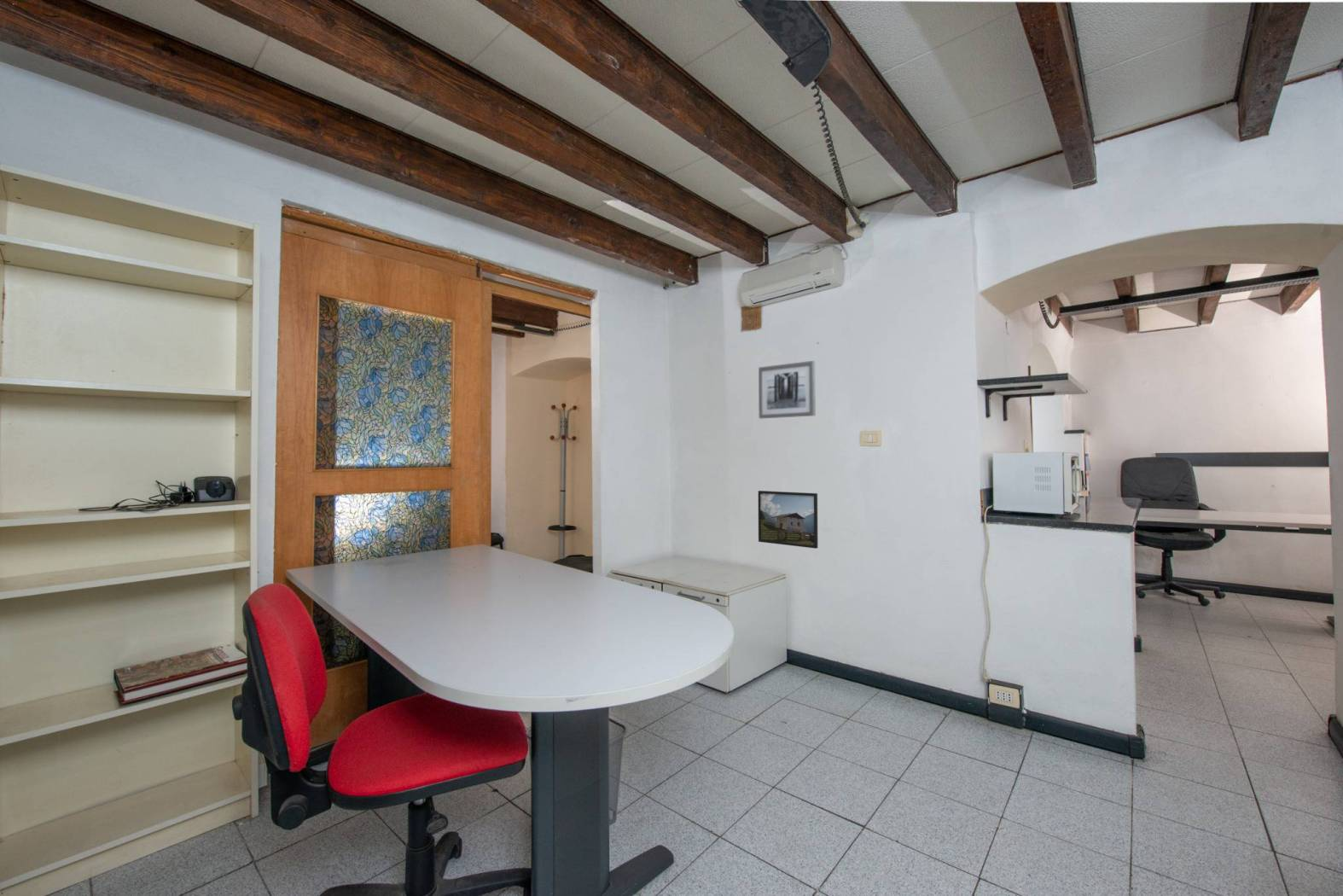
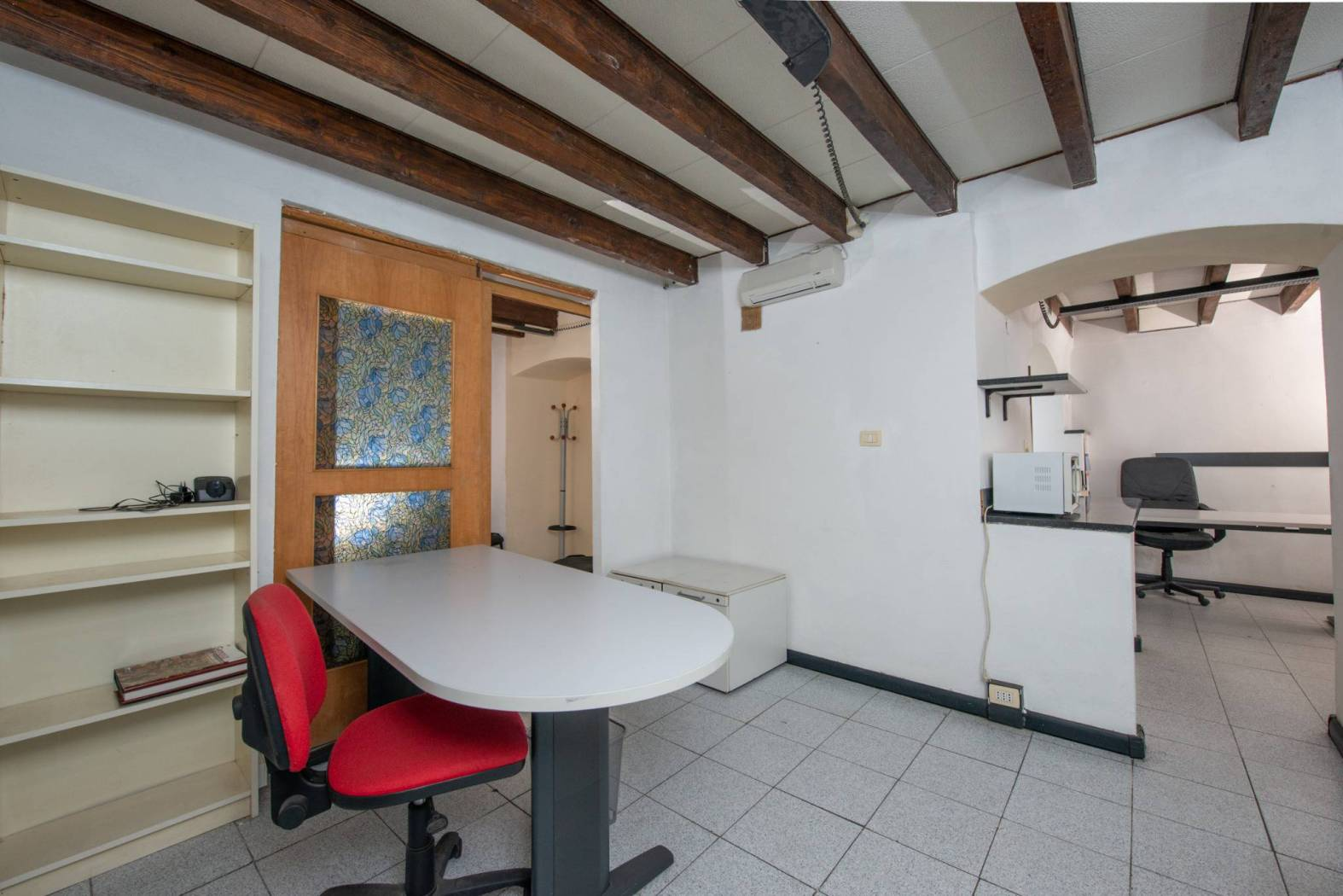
- wall art [758,360,817,419]
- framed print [758,490,818,550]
